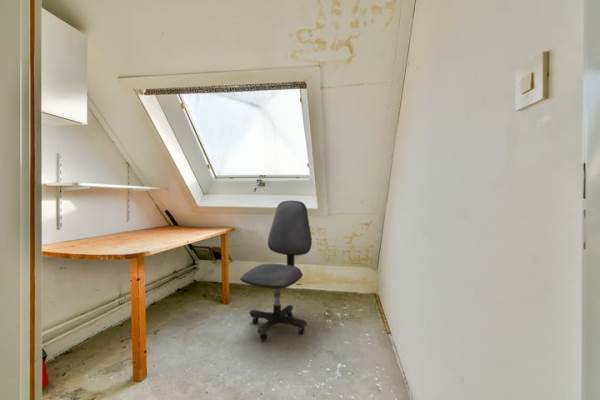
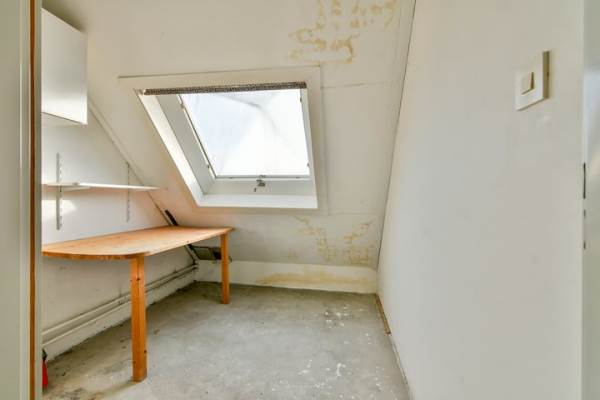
- office chair [239,200,313,342]
